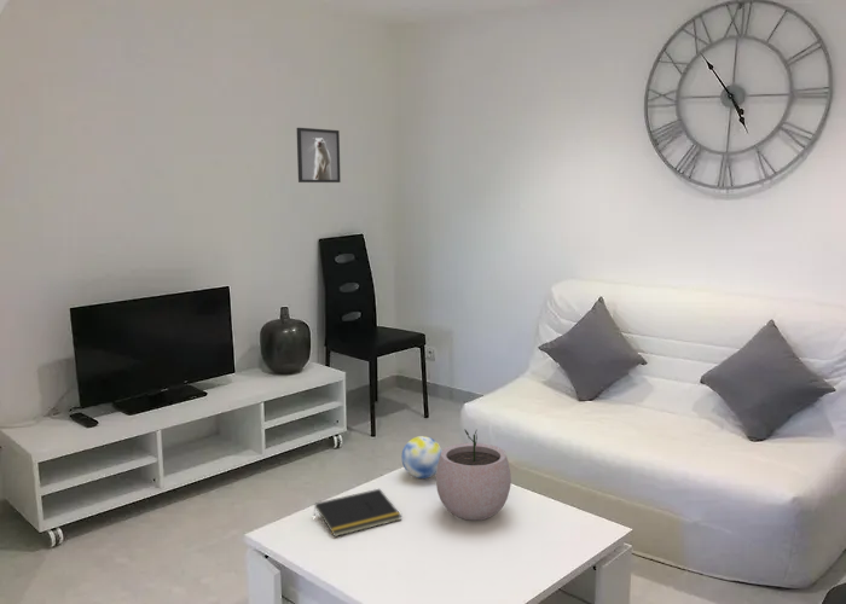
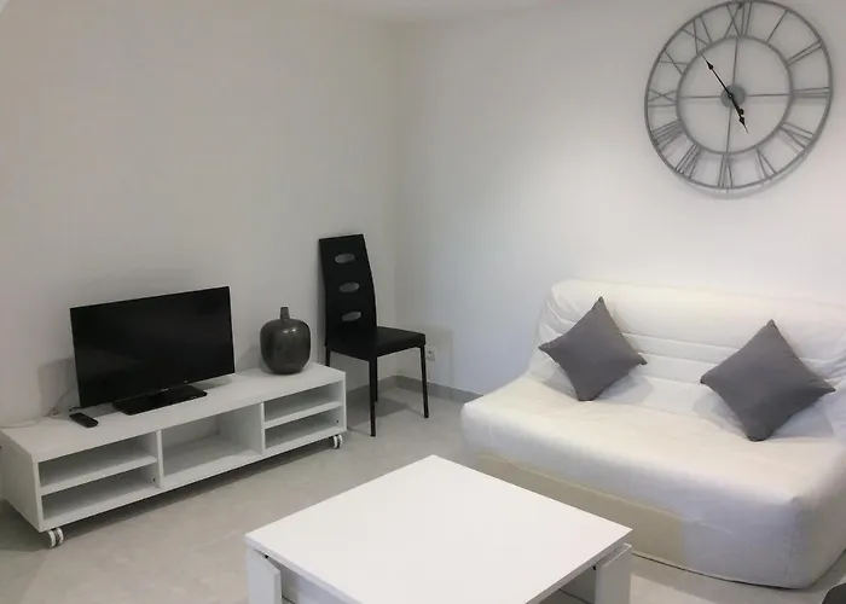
- notepad [313,488,402,538]
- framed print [295,127,342,184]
- decorative ball [400,435,442,480]
- plant pot [435,428,512,522]
